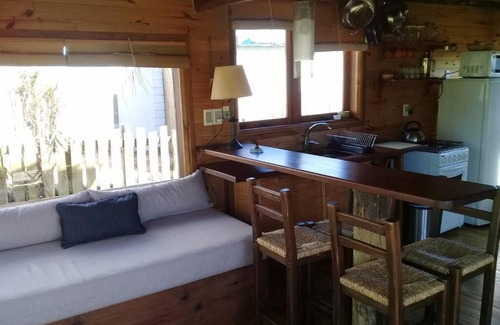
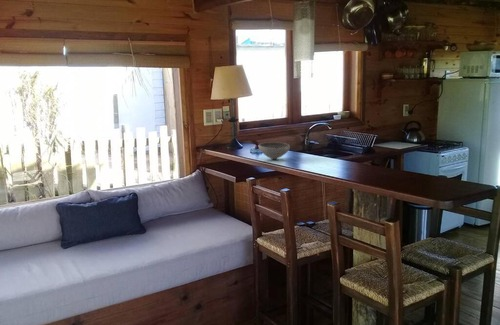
+ bowl [258,141,291,160]
